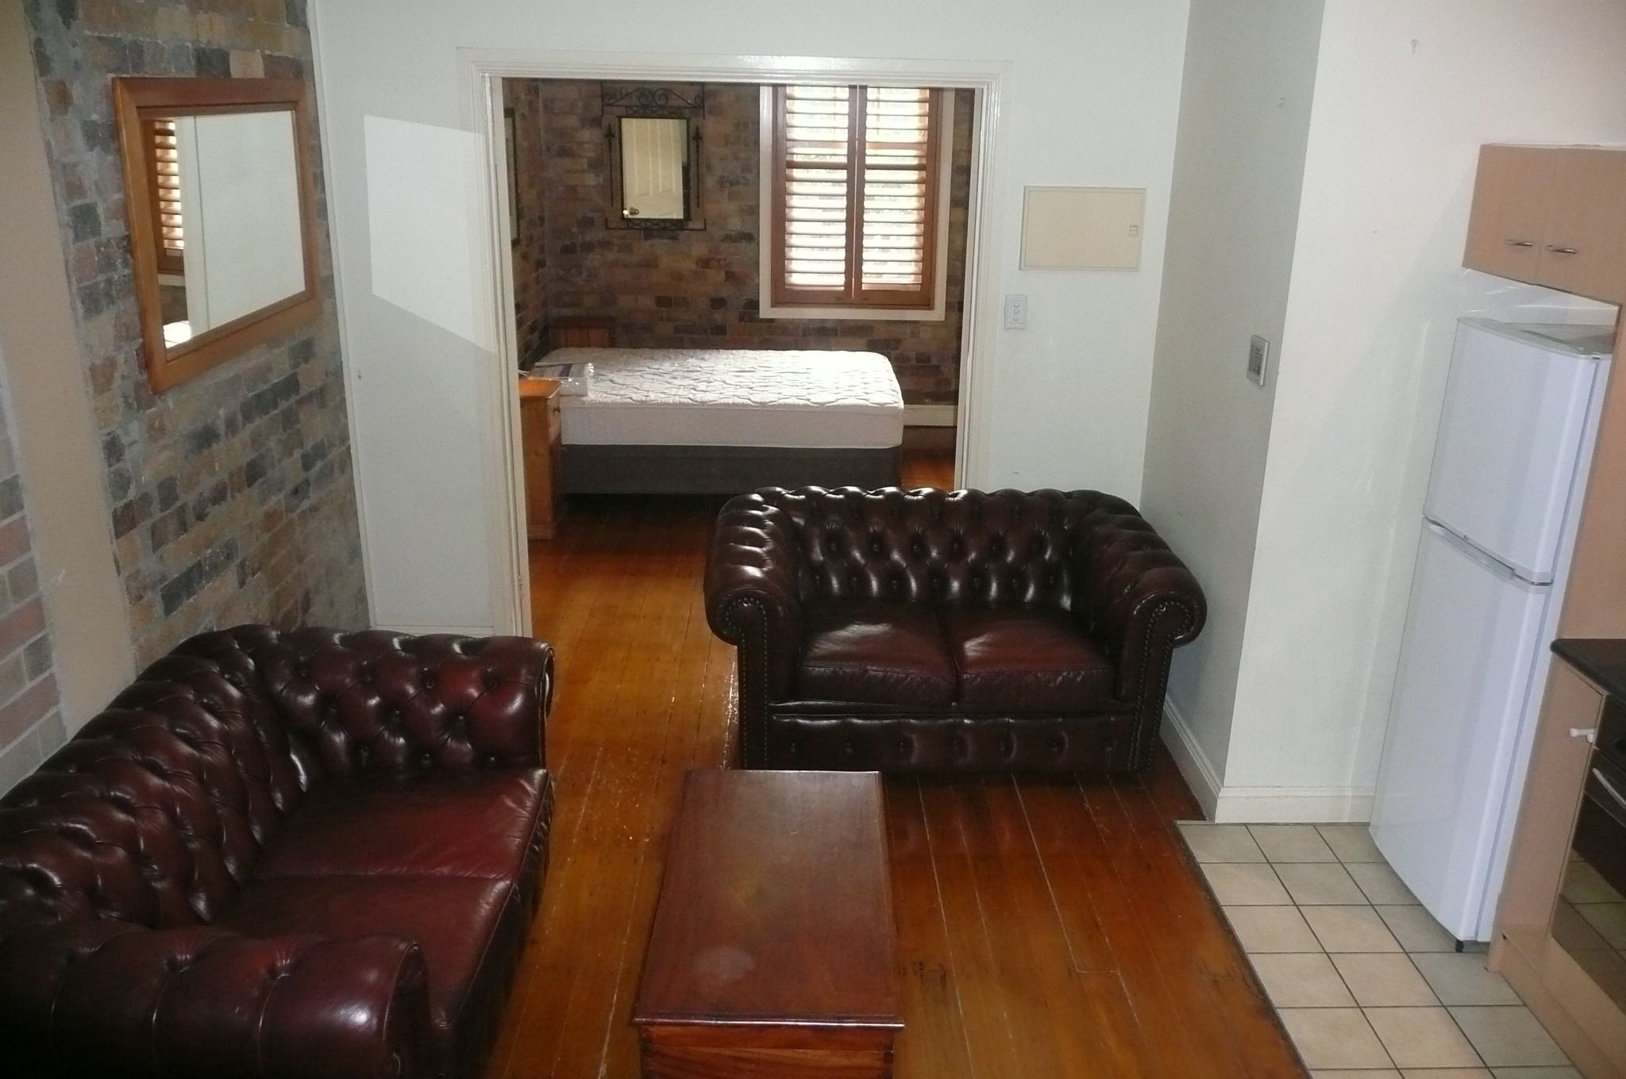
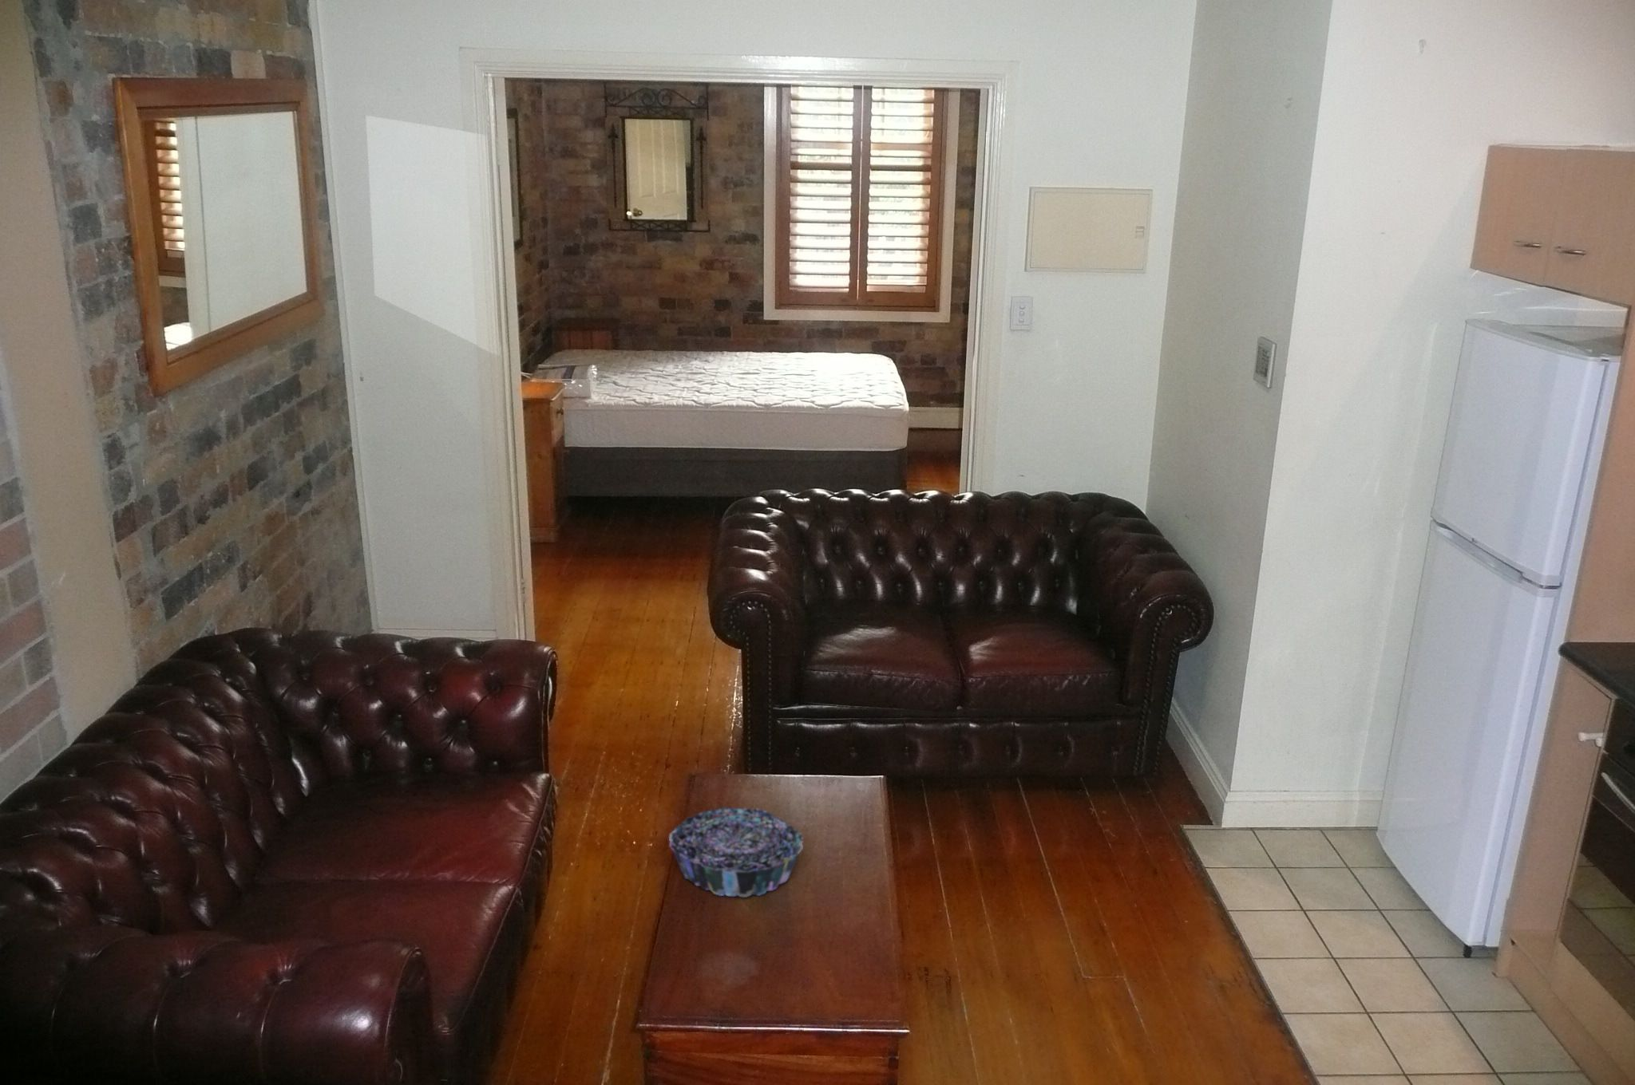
+ decorative bowl [669,806,804,899]
